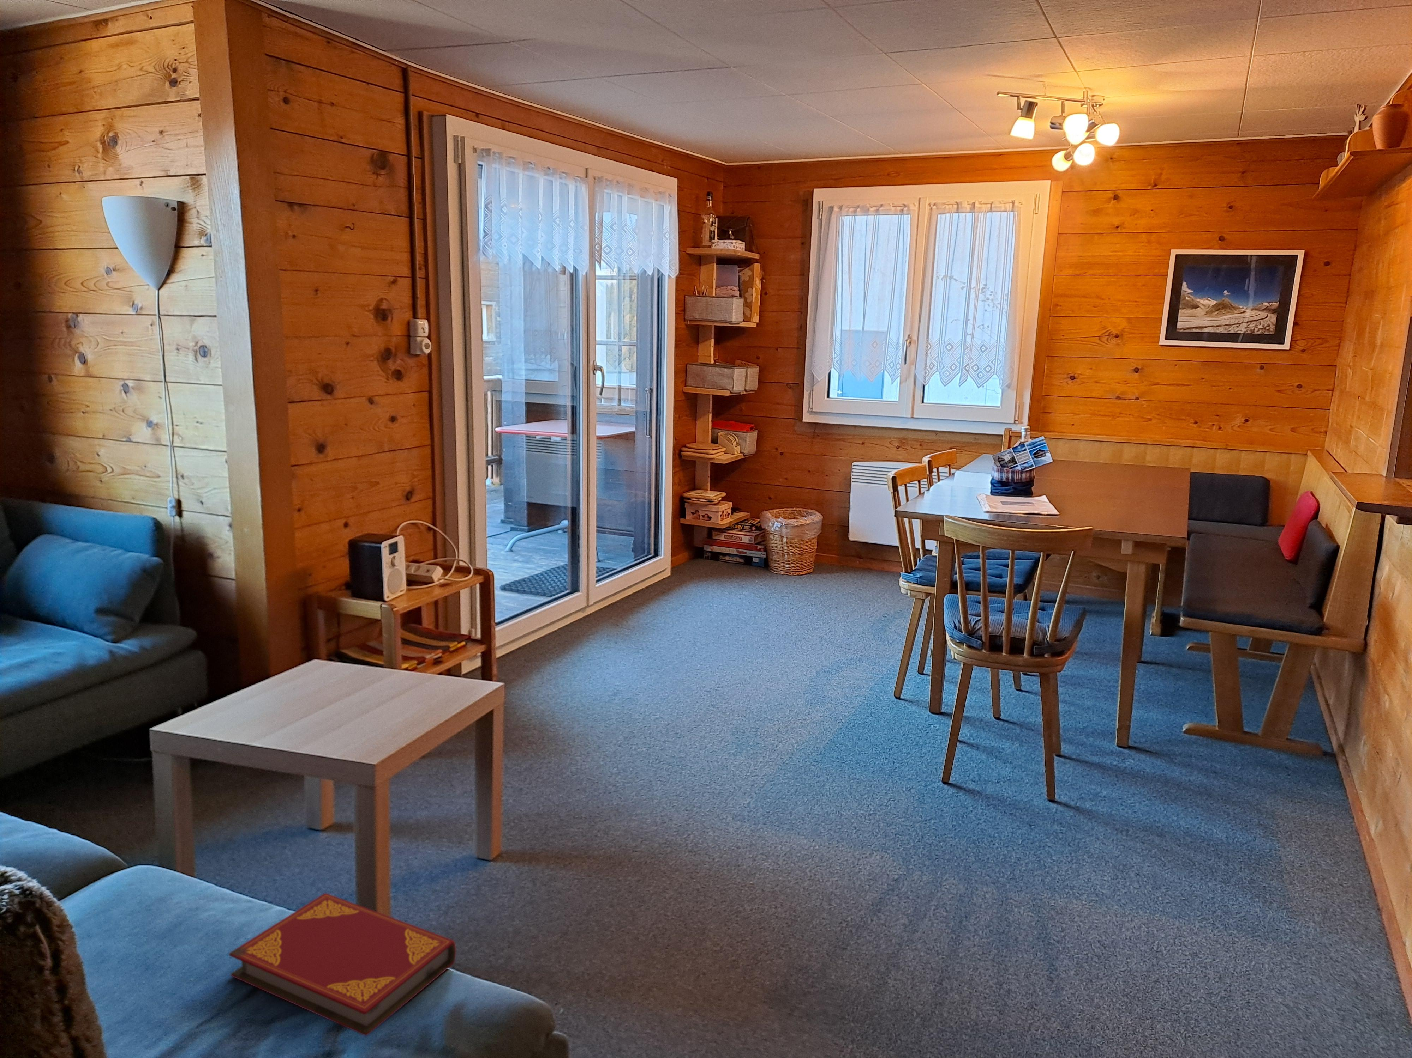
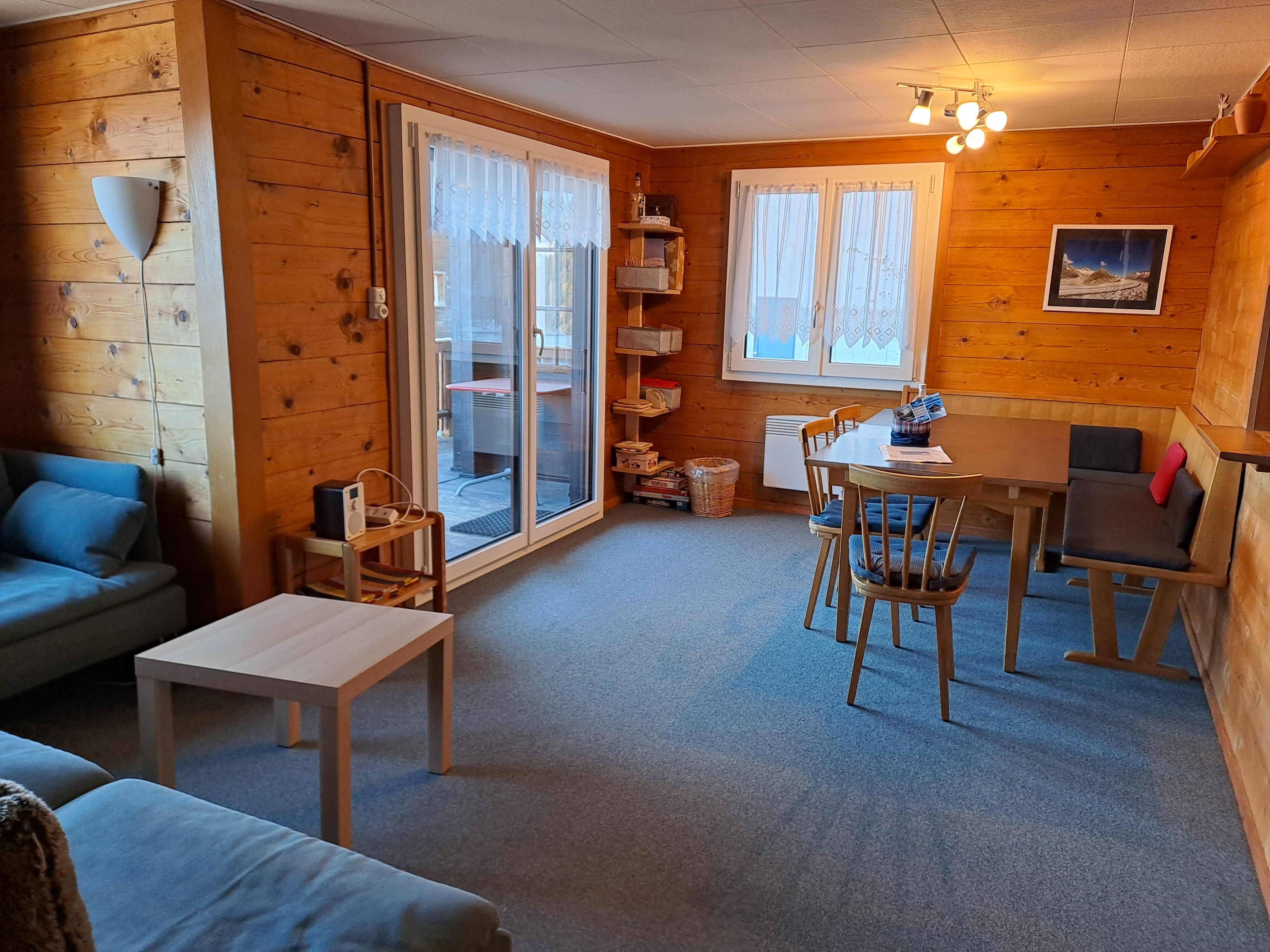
- hardback book [228,892,457,1036]
